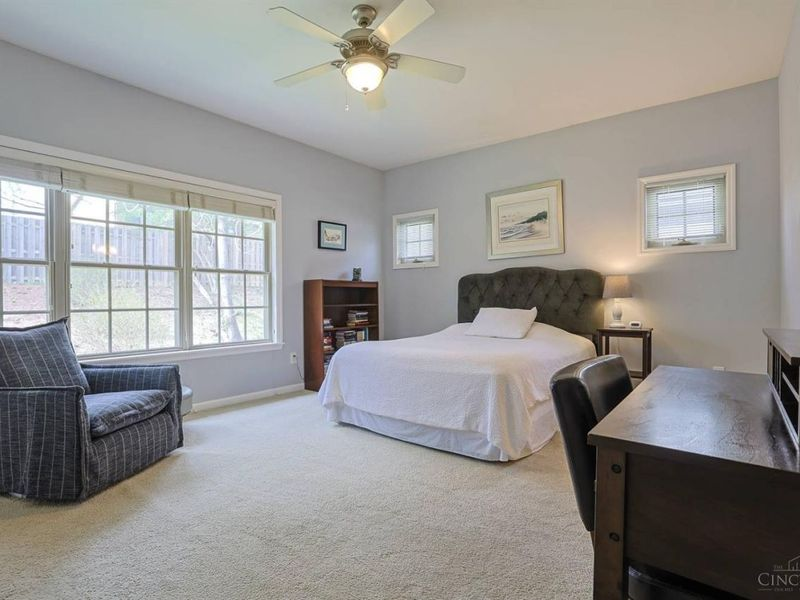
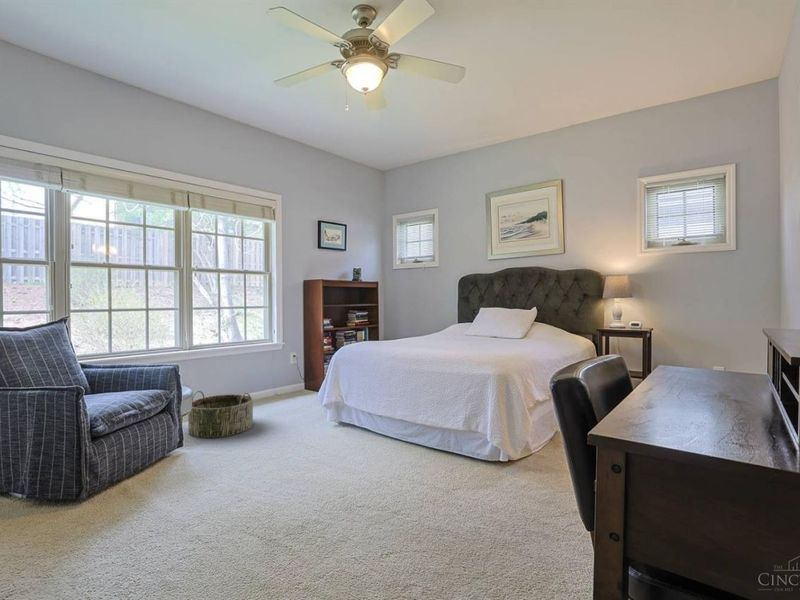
+ basket [187,390,254,439]
